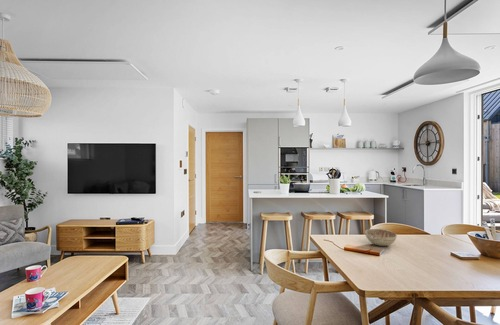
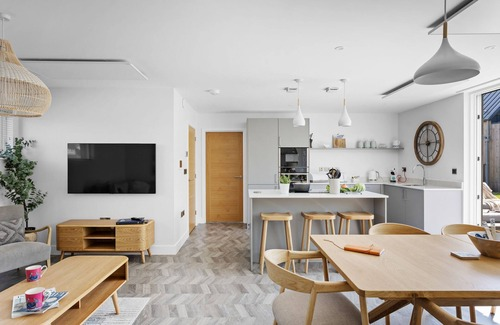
- decorative bowl [364,228,398,247]
